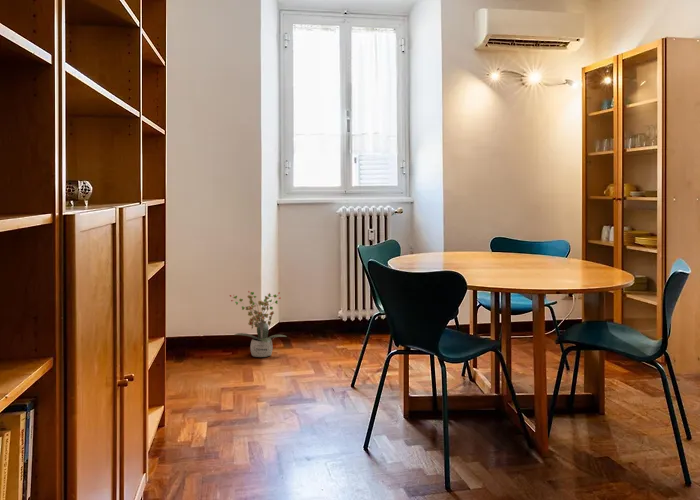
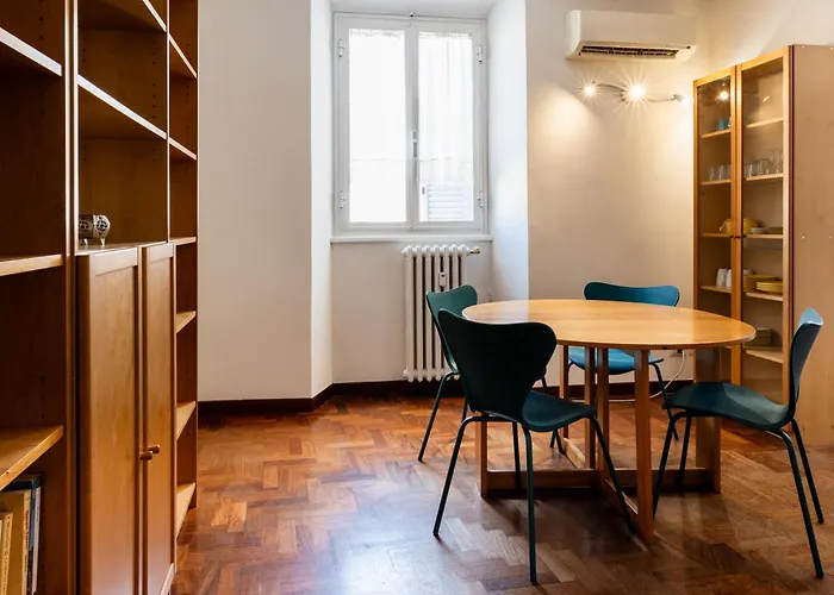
- potted plant [229,290,288,358]
